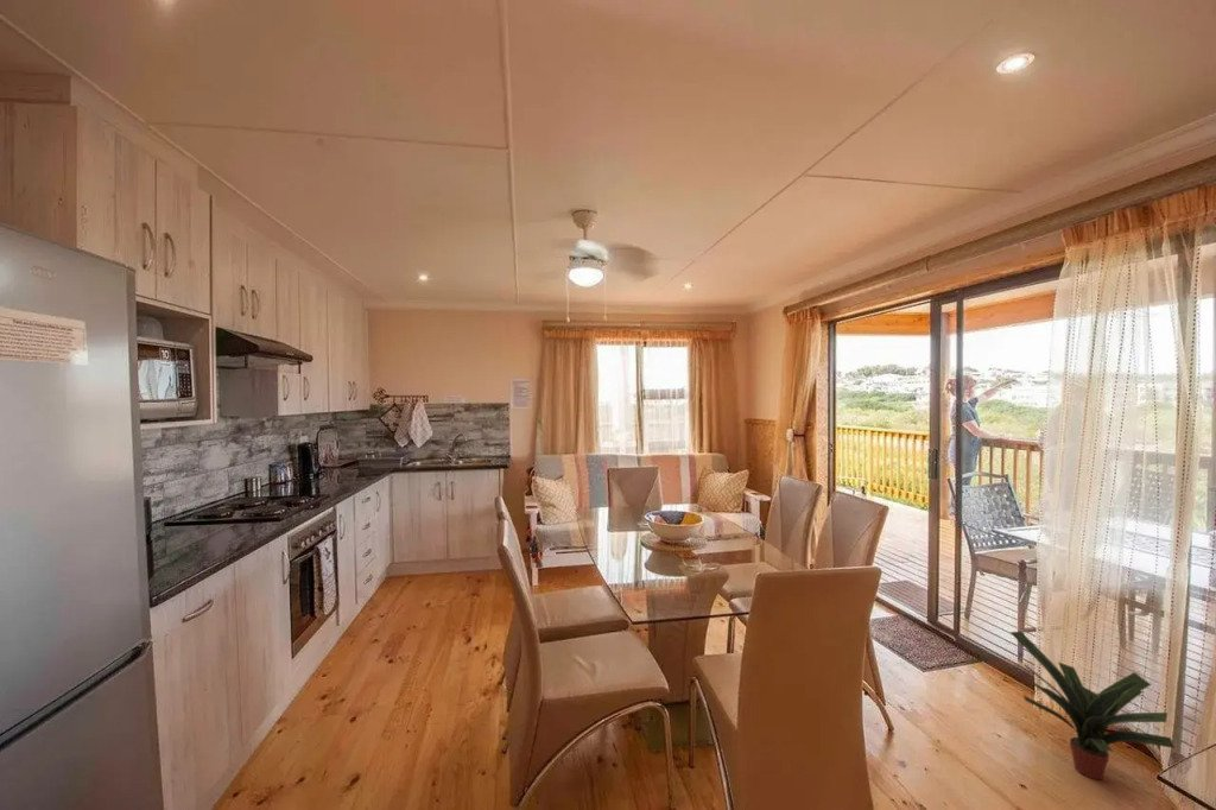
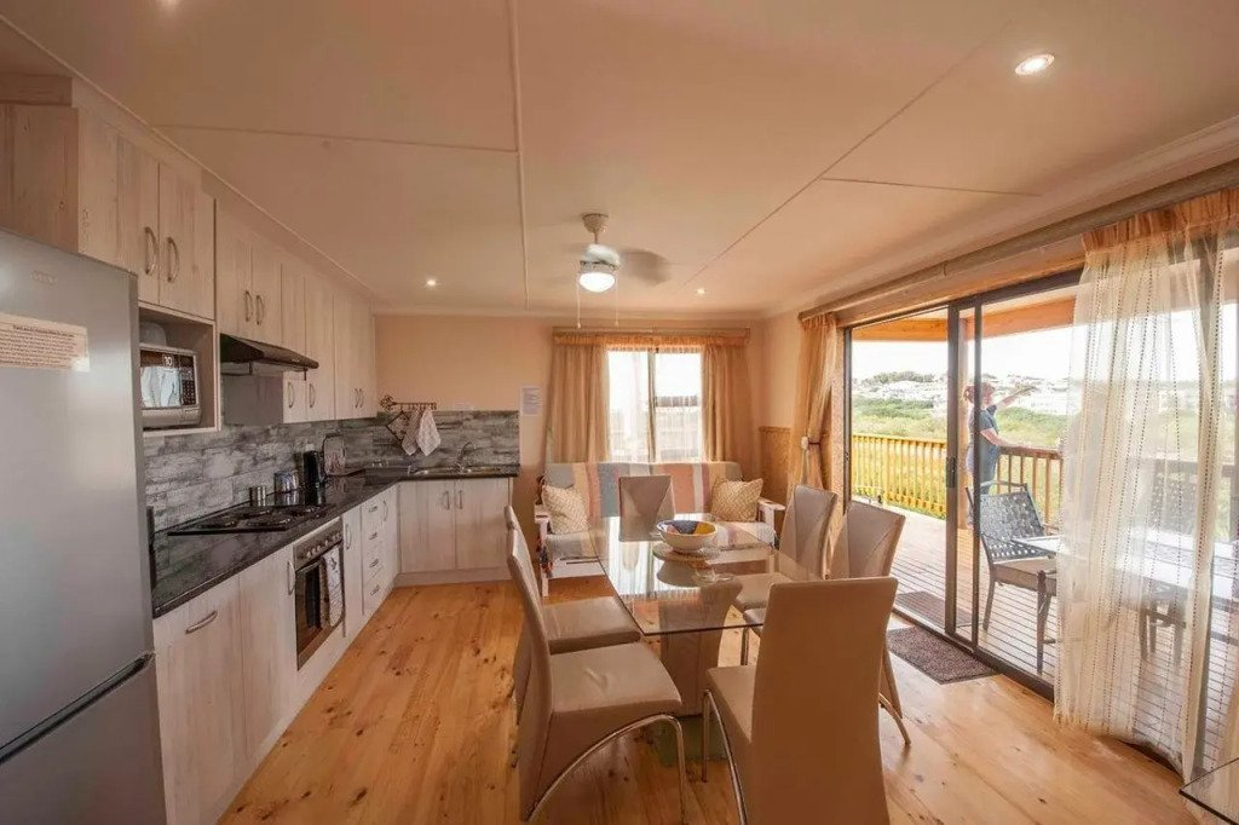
- potted plant [1008,631,1176,780]
